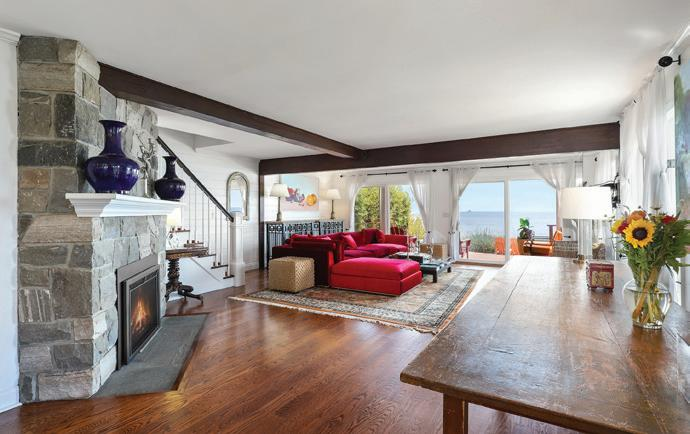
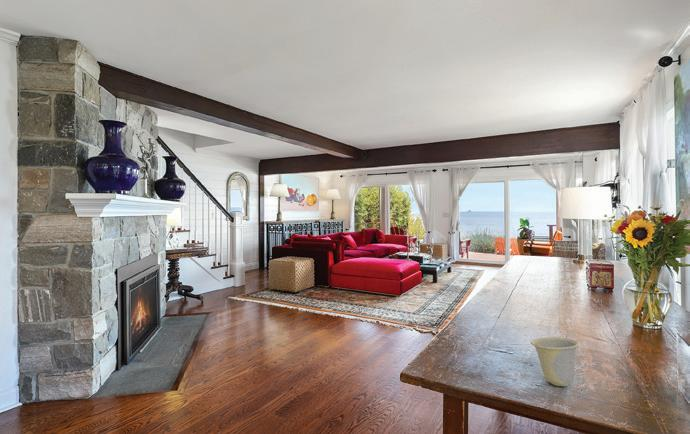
+ cup [530,336,580,387]
